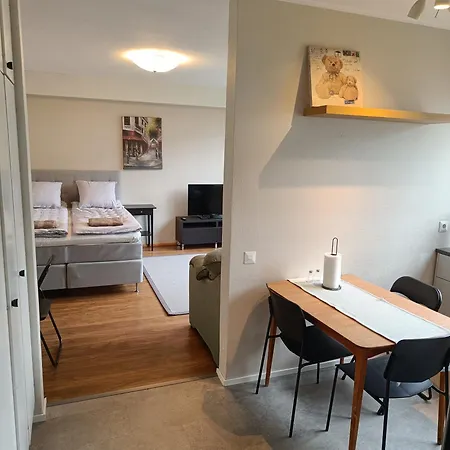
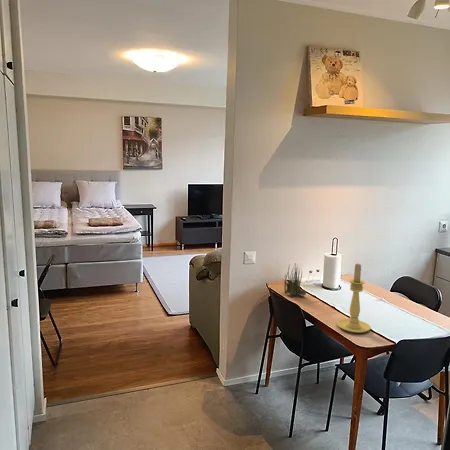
+ plant [282,263,307,297]
+ candle holder [336,263,372,334]
